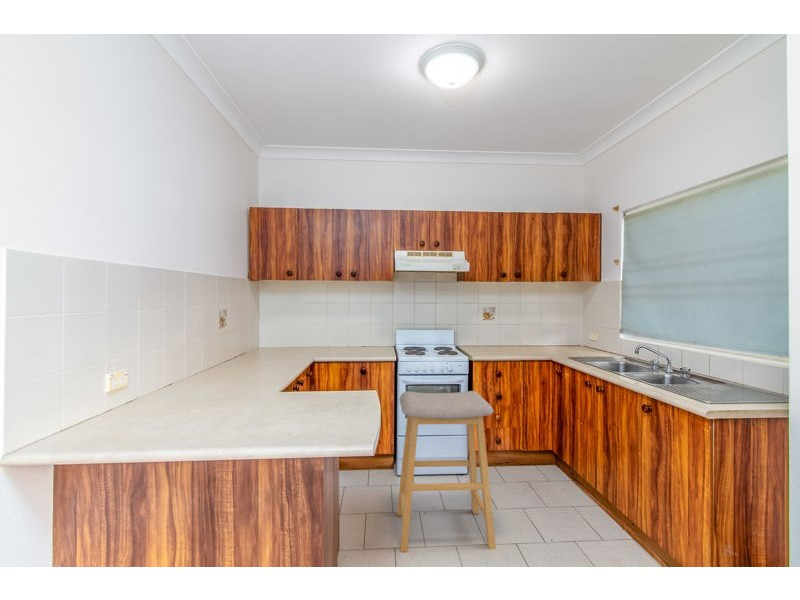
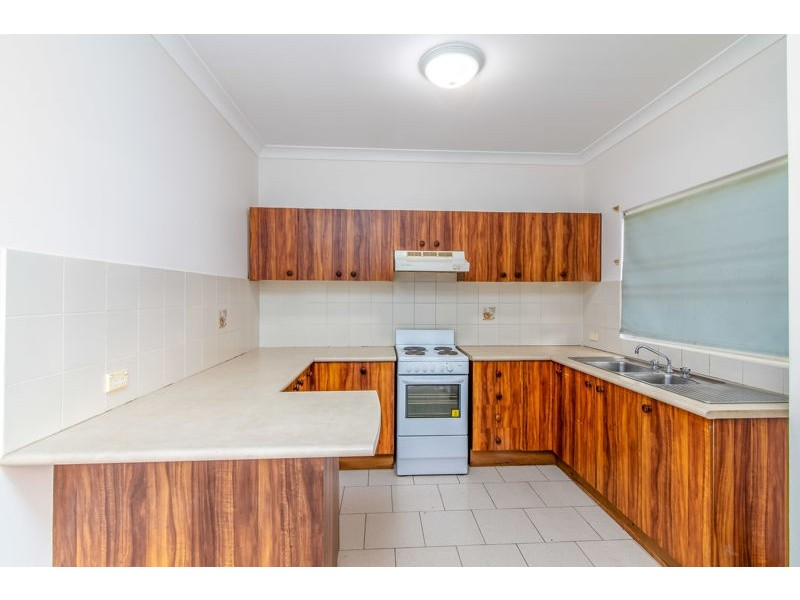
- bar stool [396,390,497,553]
